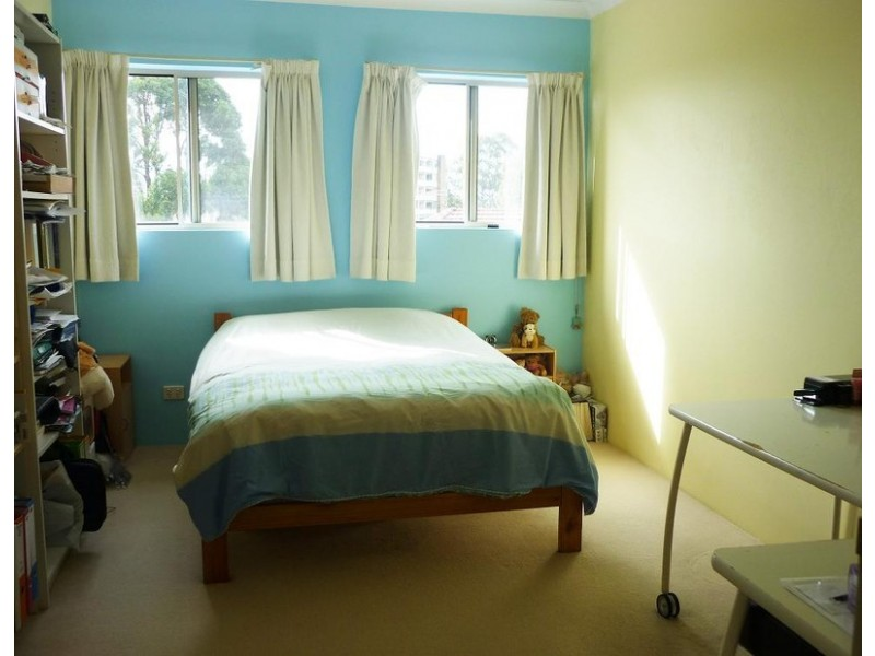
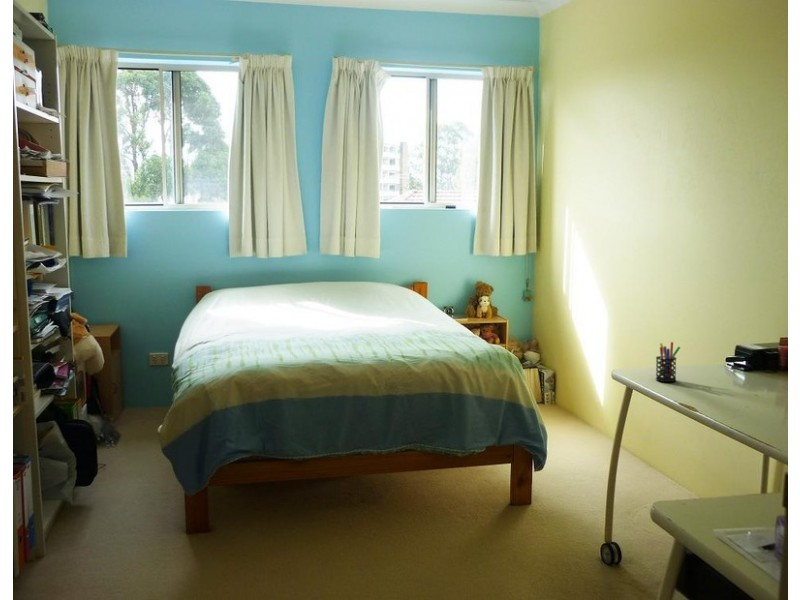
+ pen holder [655,341,681,383]
